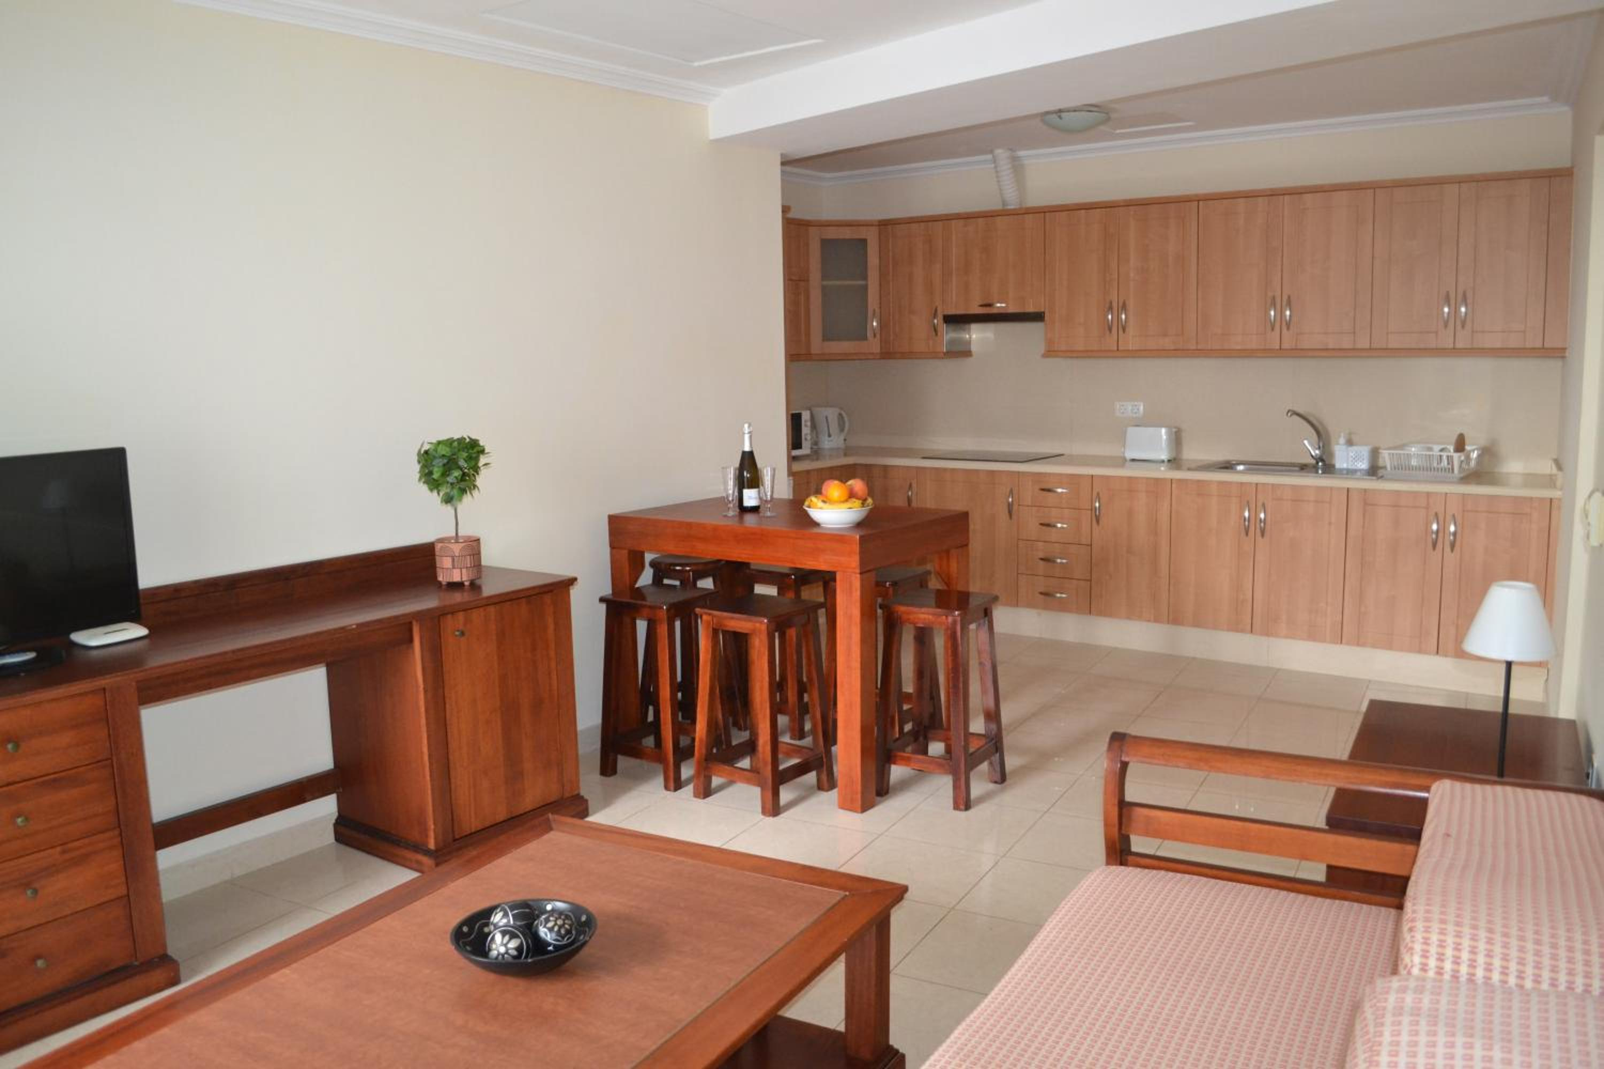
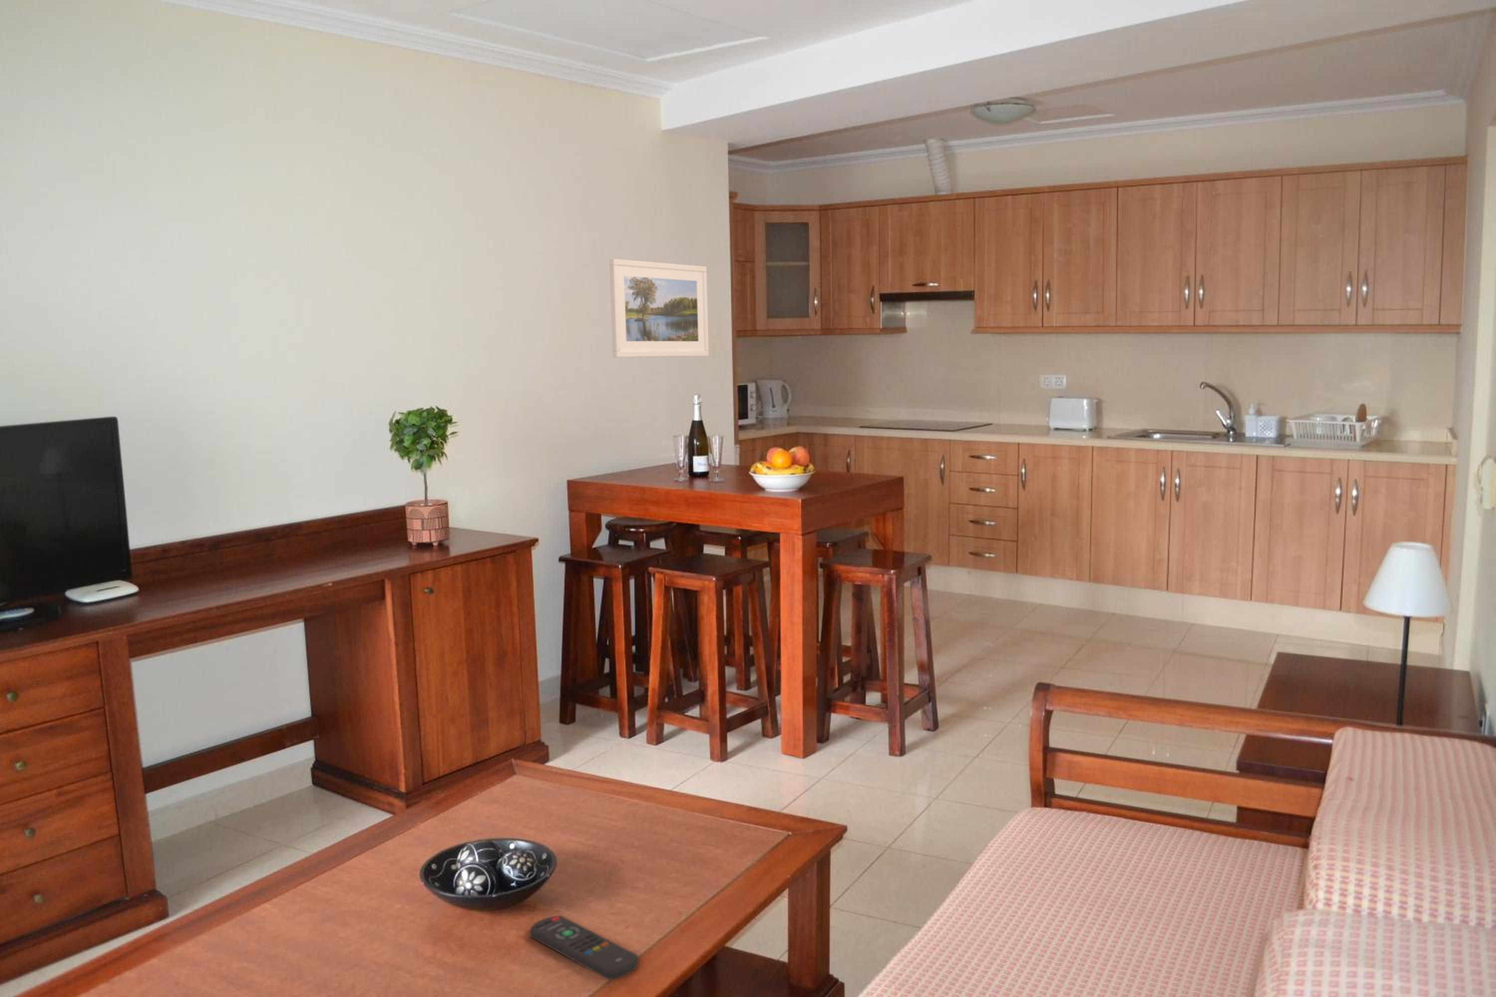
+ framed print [609,258,710,358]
+ remote control [530,915,639,980]
